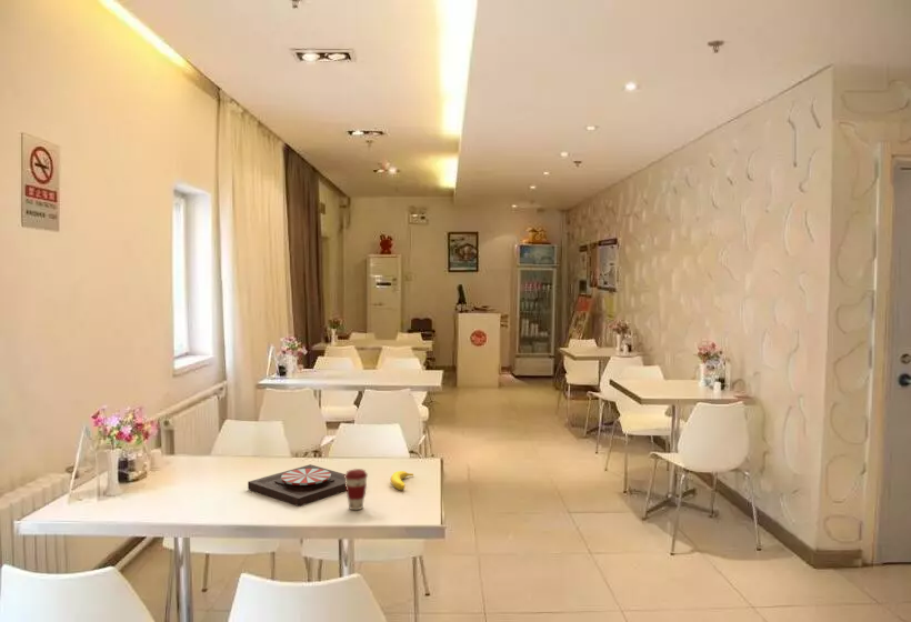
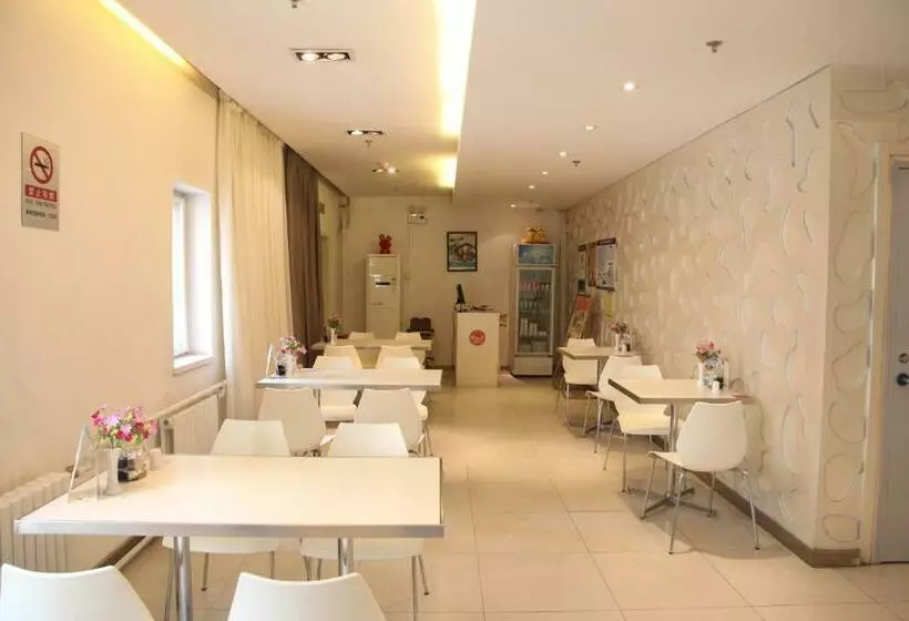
- plate [247,463,347,508]
- banana [390,470,414,491]
- coffee cup [344,468,369,511]
